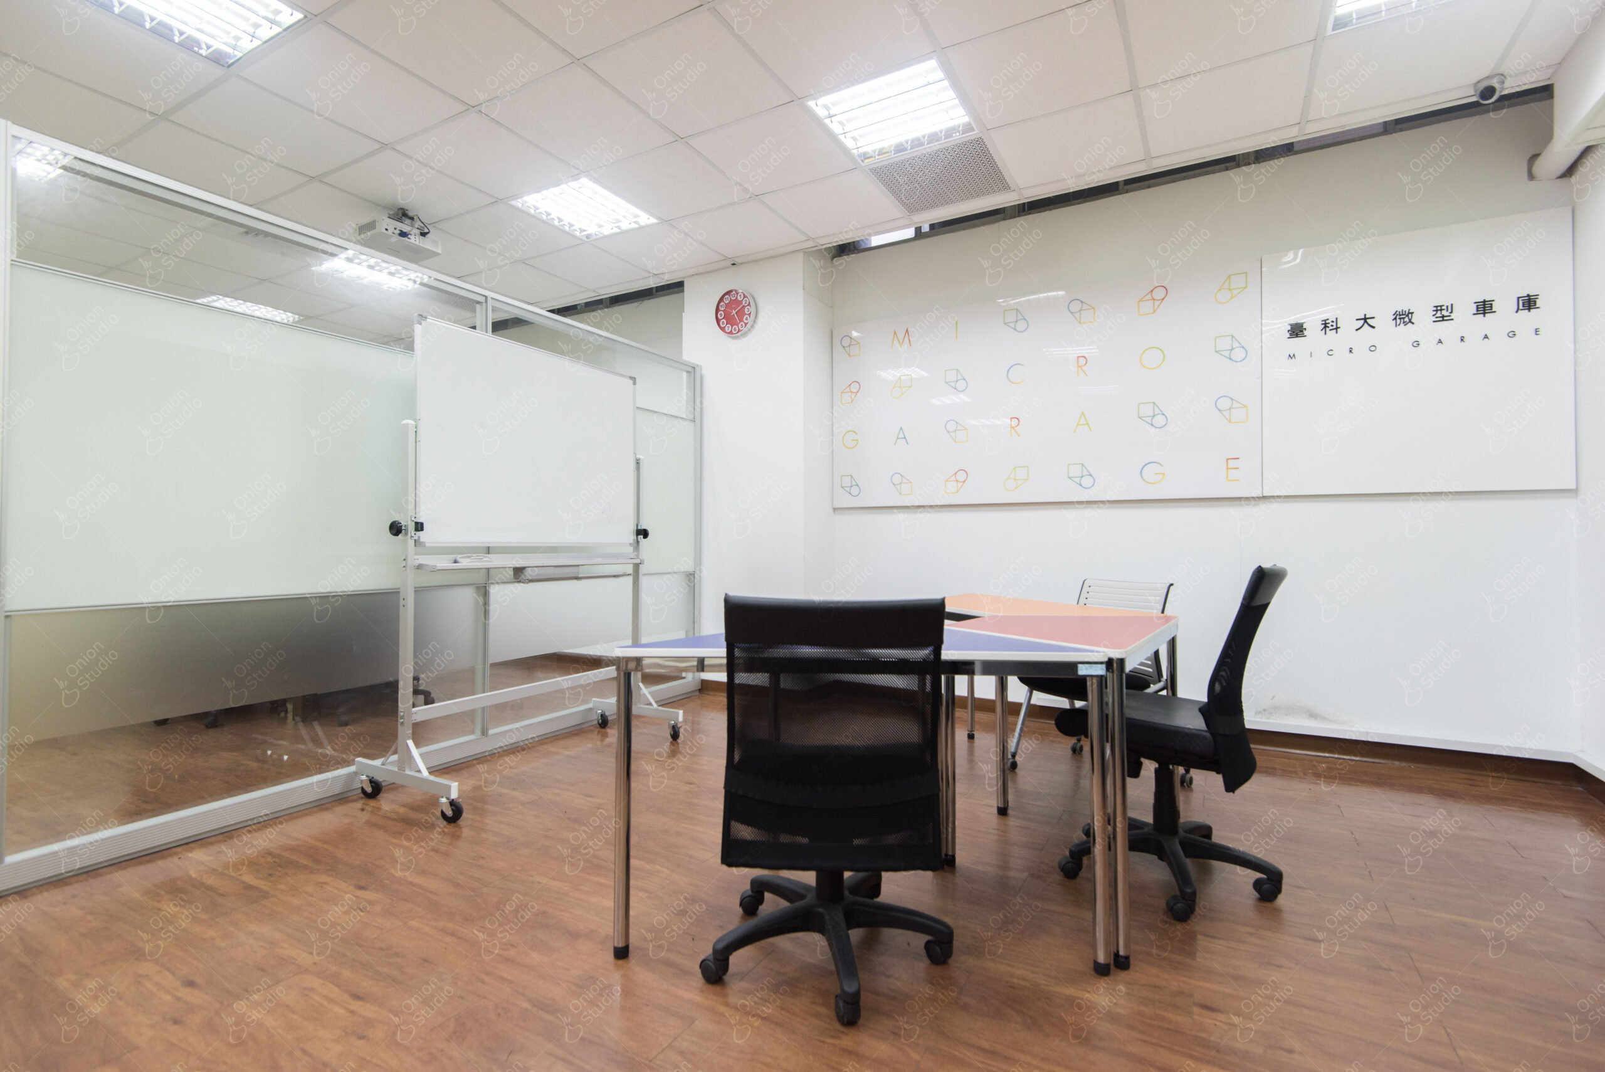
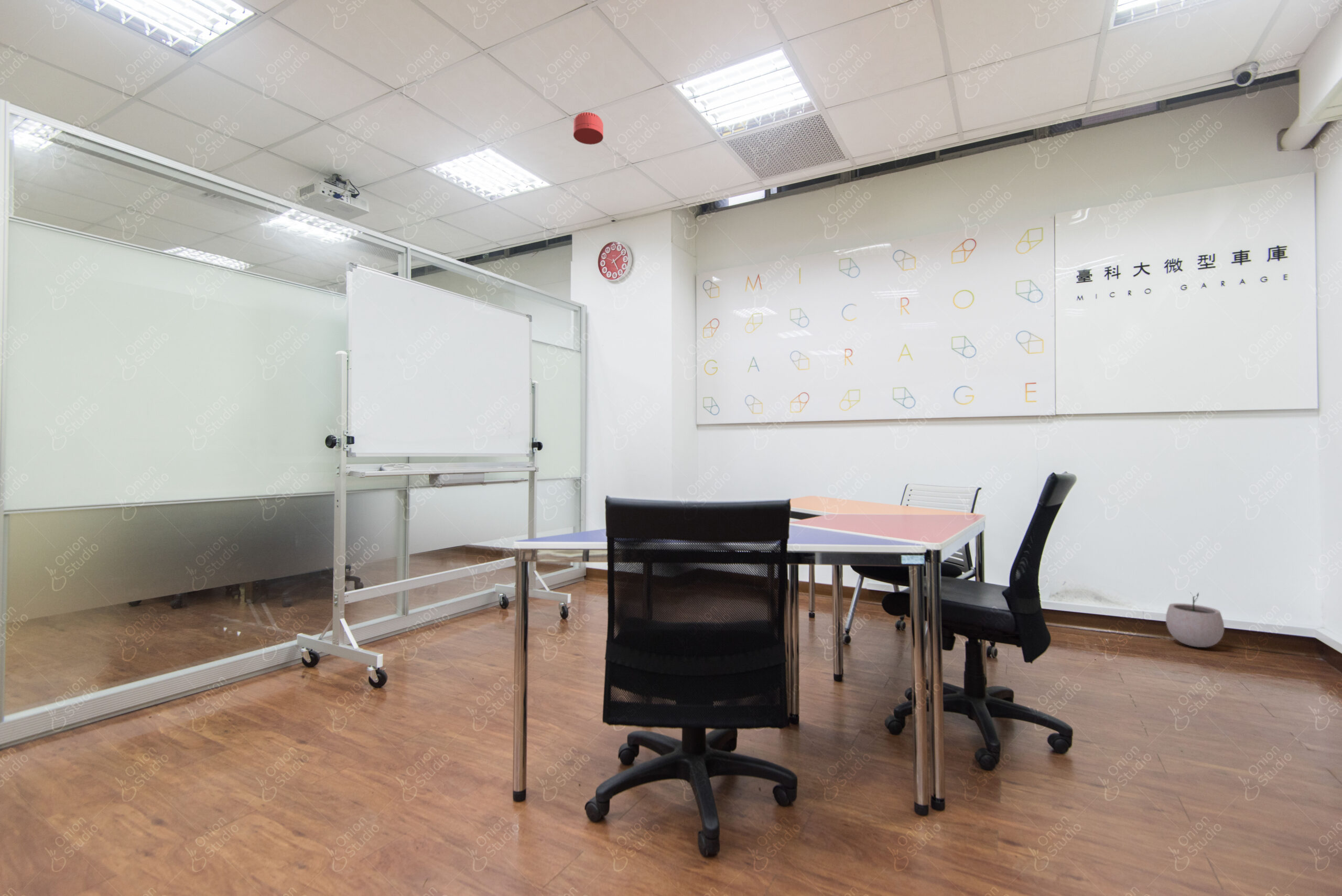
+ plant pot [1165,591,1225,648]
+ smoke detector [573,112,604,145]
